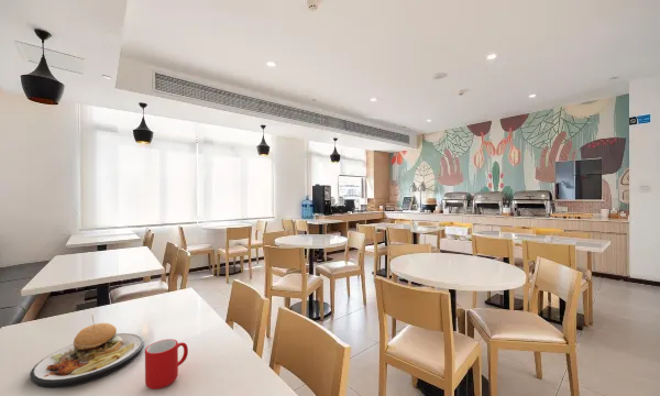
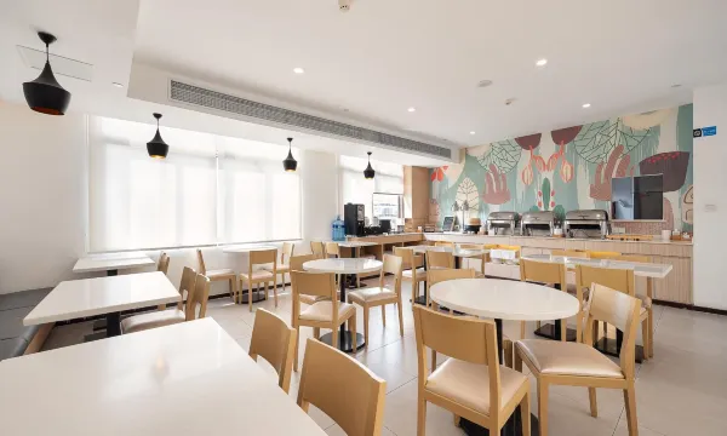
- cup [144,338,189,391]
- plate [29,316,145,389]
